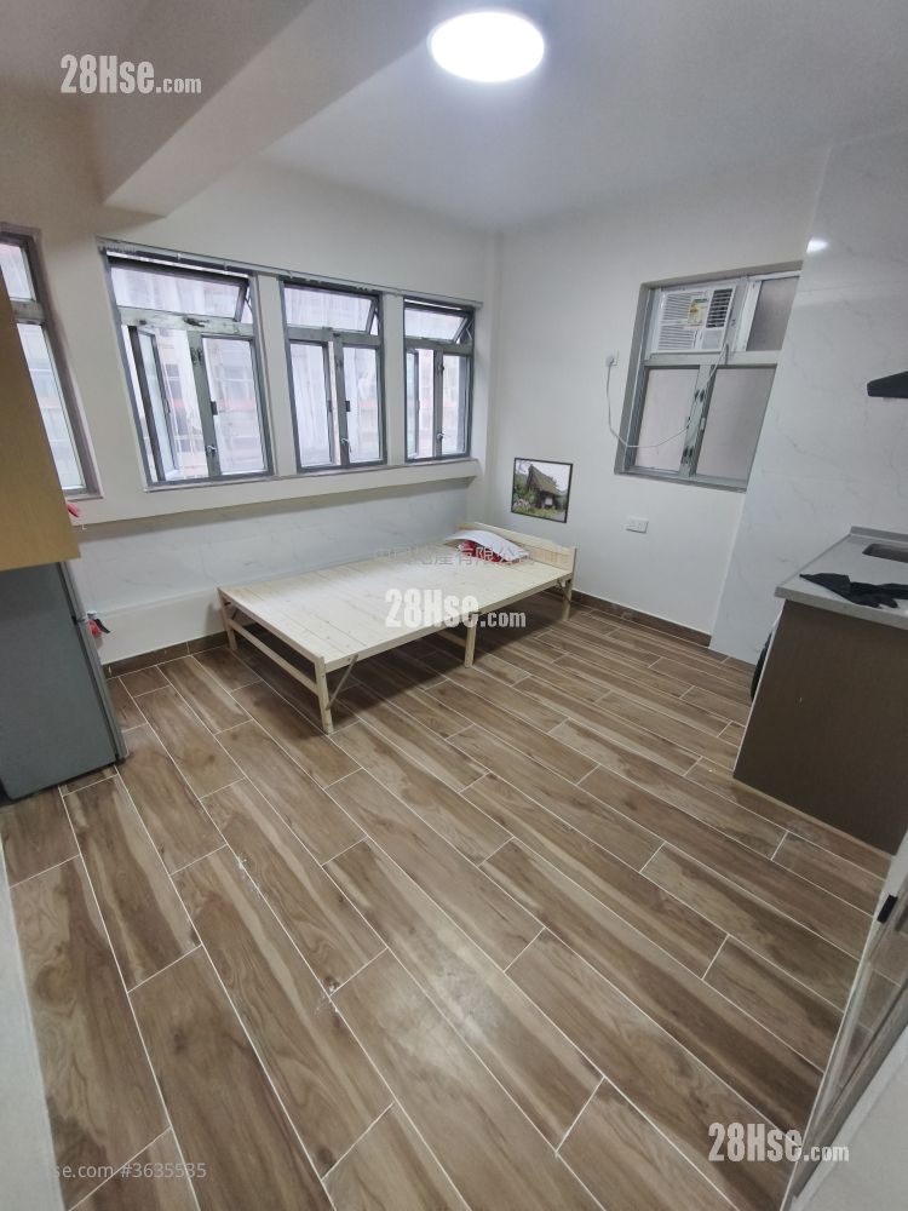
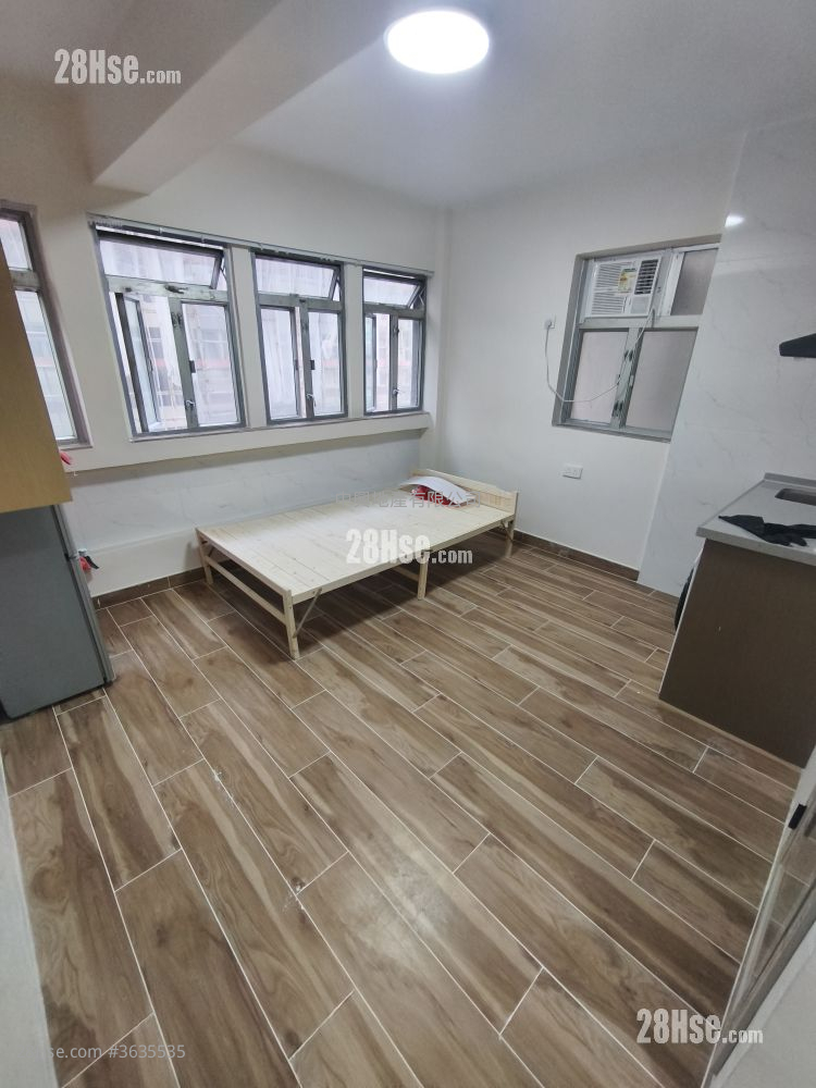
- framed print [510,457,574,524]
